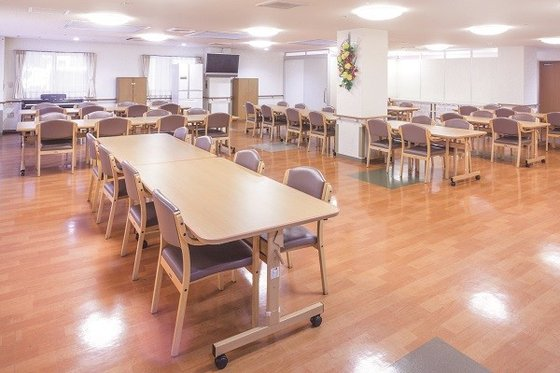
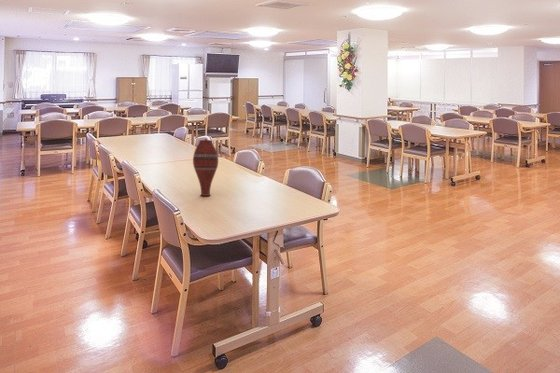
+ vase [192,138,219,197]
